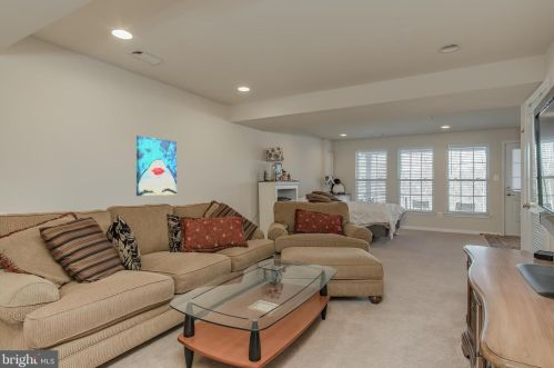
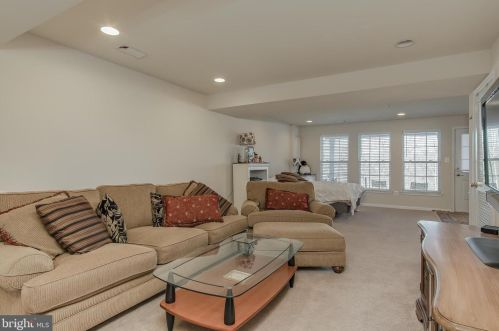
- wall art [135,135,178,197]
